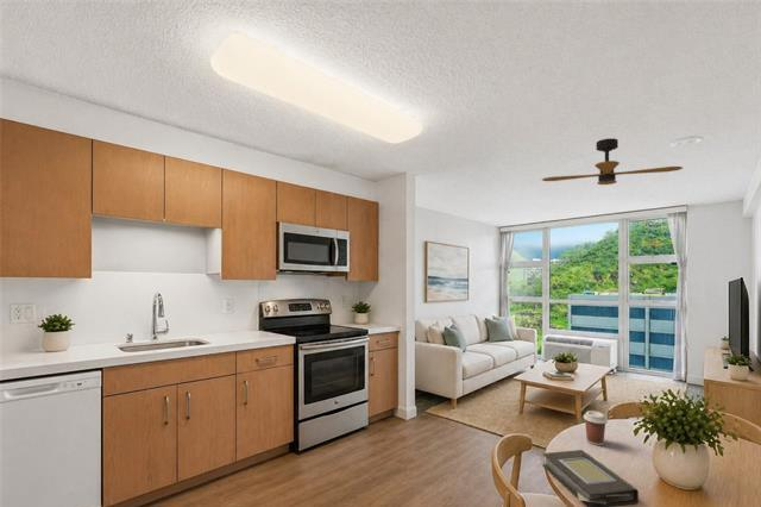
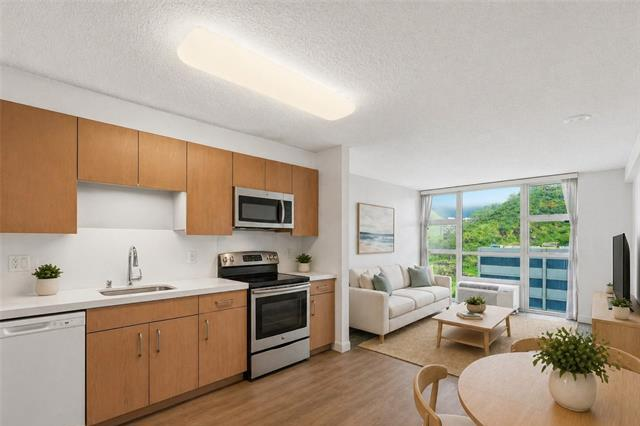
- ceiling fan [541,137,684,186]
- coffee cup [583,409,609,446]
- book [541,449,640,507]
